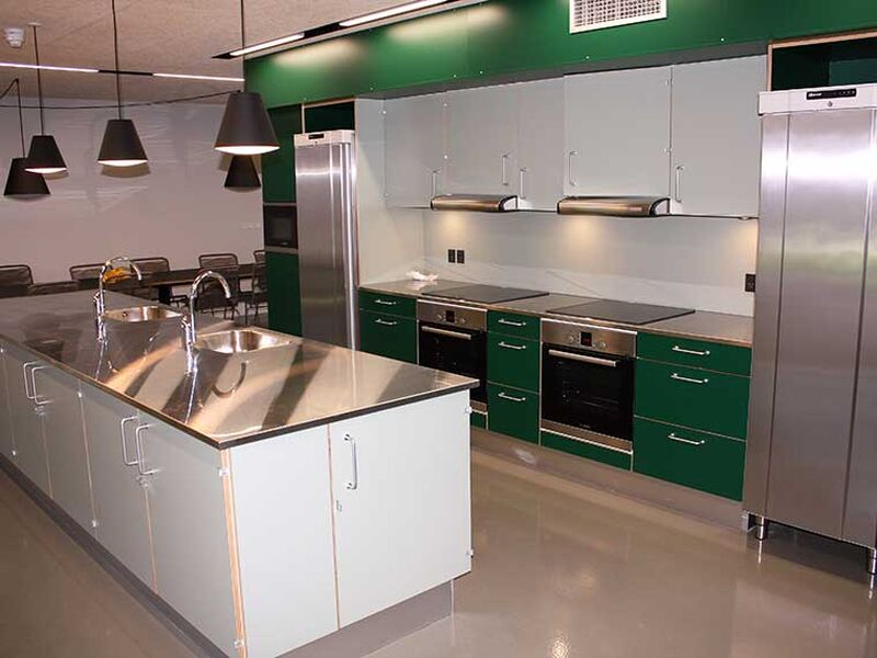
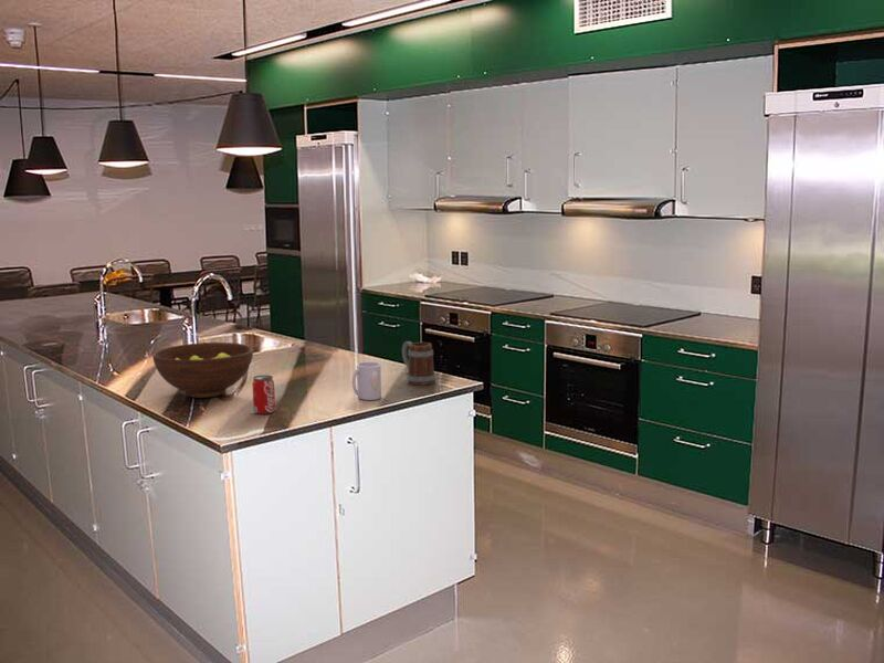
+ mug [401,340,436,386]
+ beverage can [251,375,276,415]
+ mug [351,361,382,401]
+ fruit bowl [151,341,254,399]
